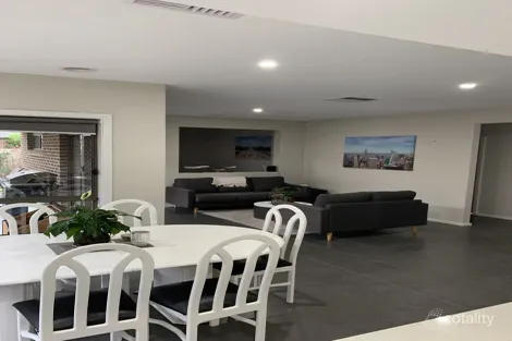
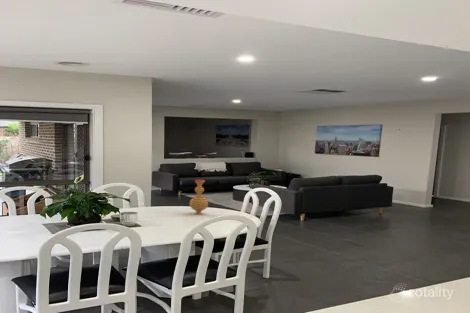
+ vase [189,179,209,215]
